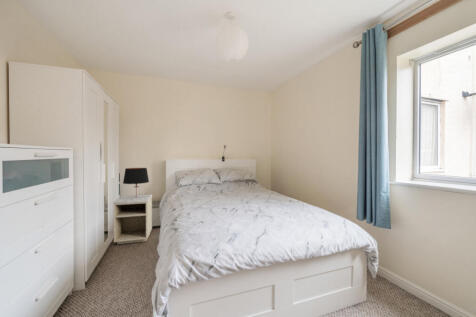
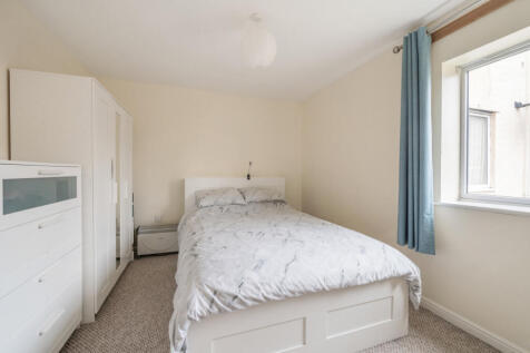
- table lamp [122,167,150,198]
- nightstand [112,193,153,245]
